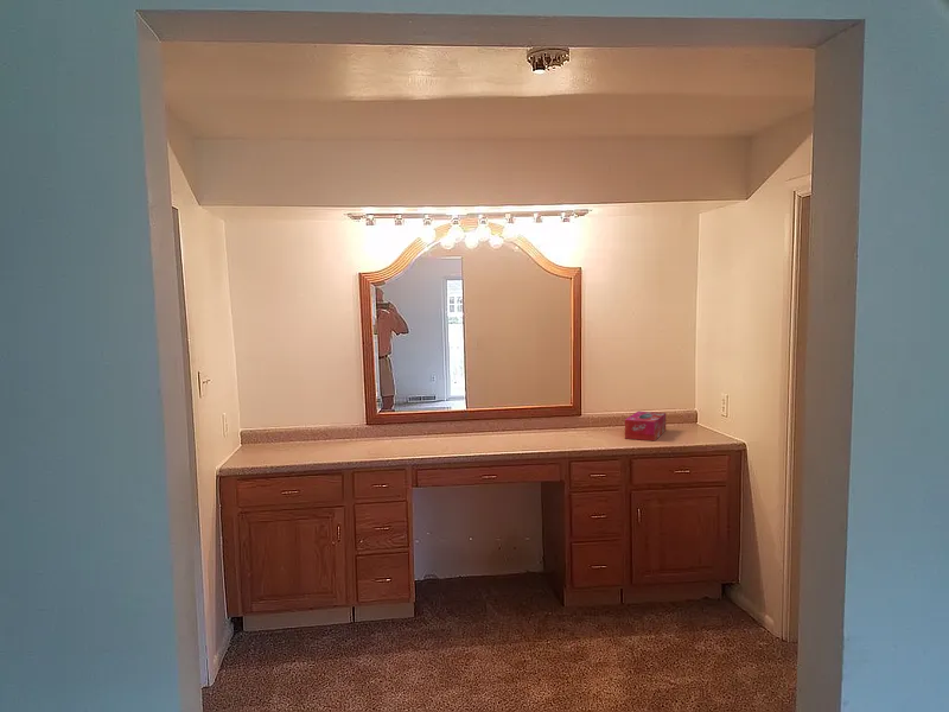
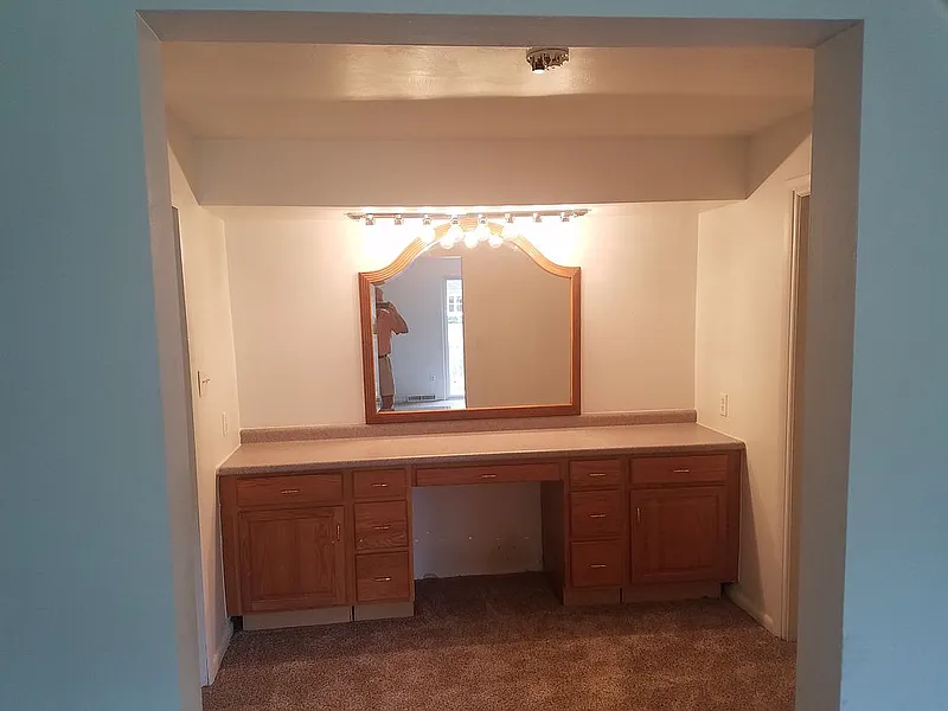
- tissue box [624,411,667,441]
